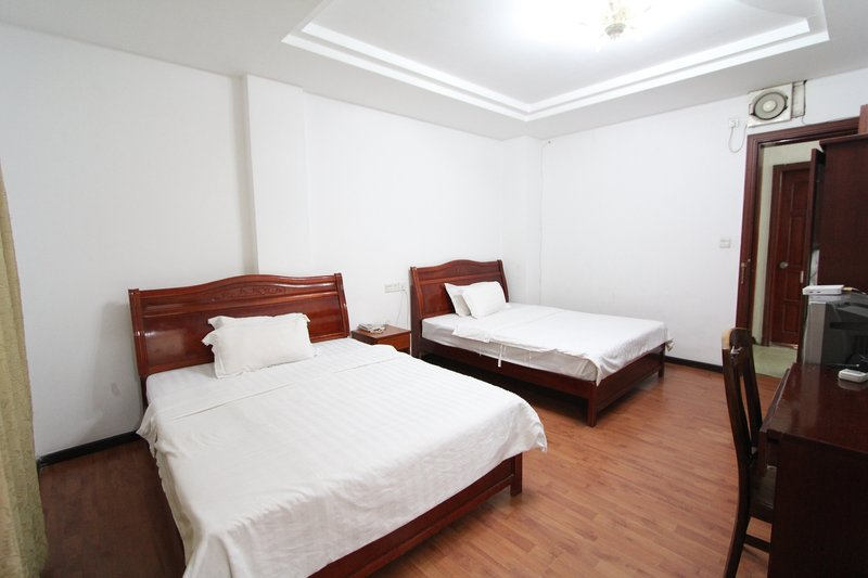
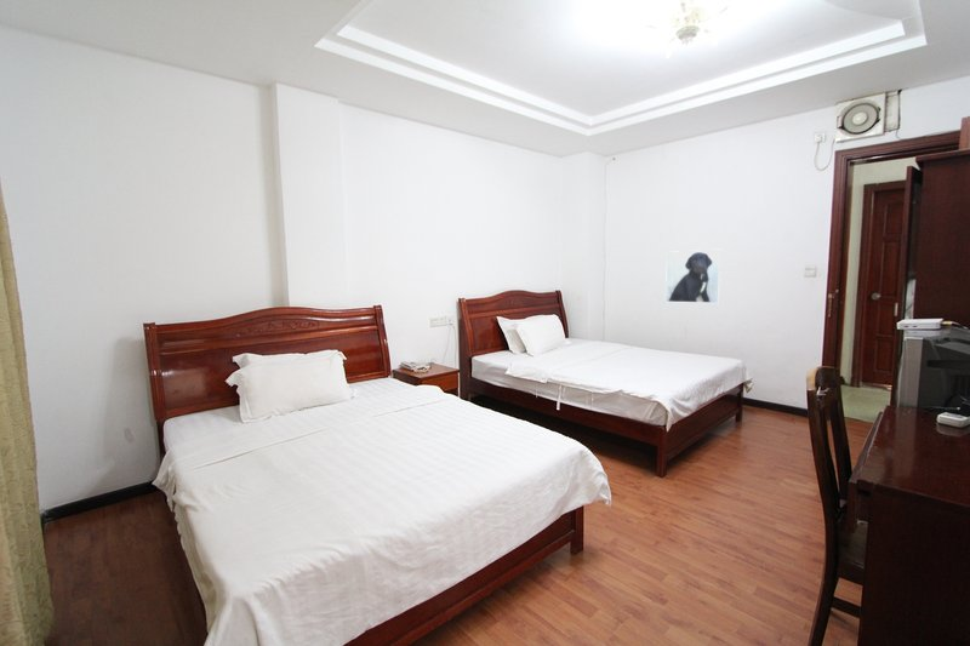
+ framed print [664,248,723,304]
